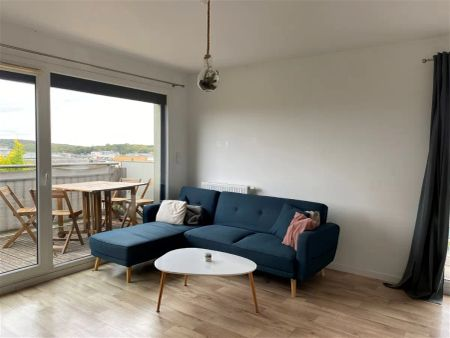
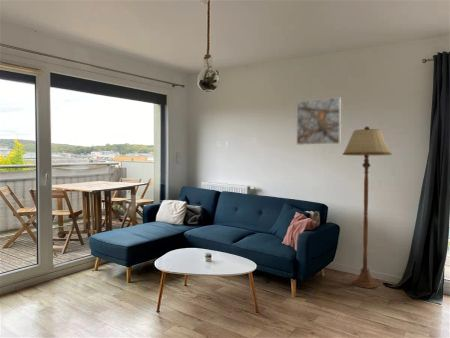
+ floor lamp [342,126,393,289]
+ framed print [296,96,342,146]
